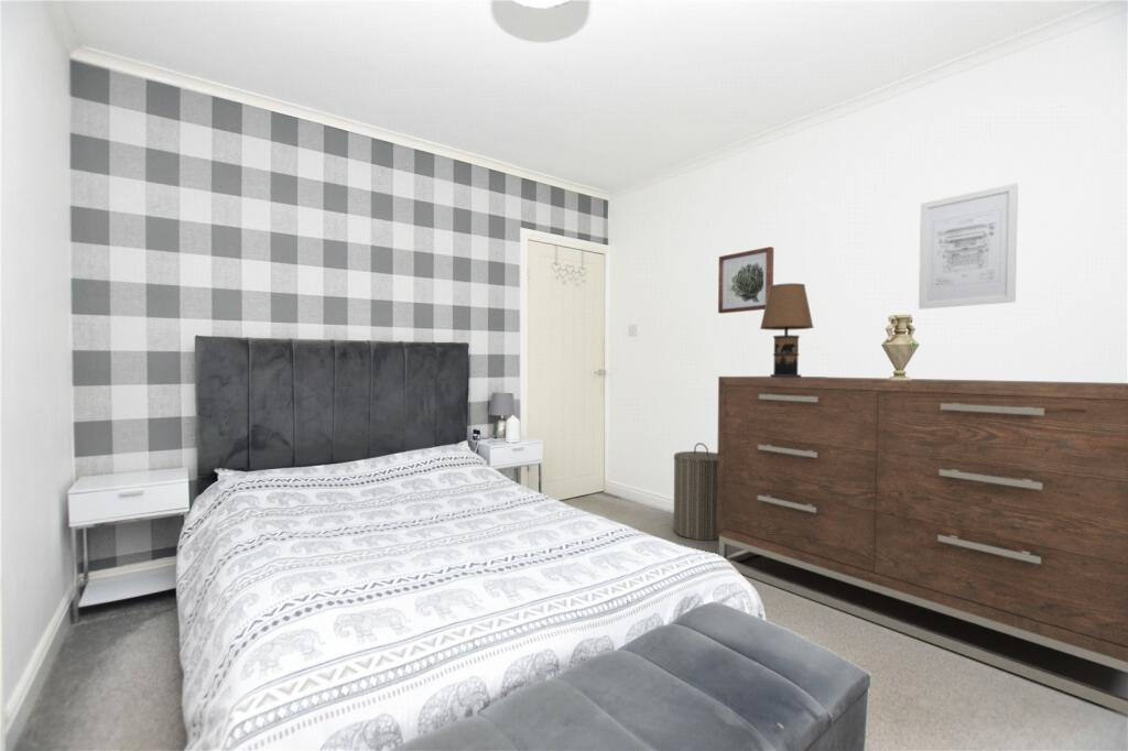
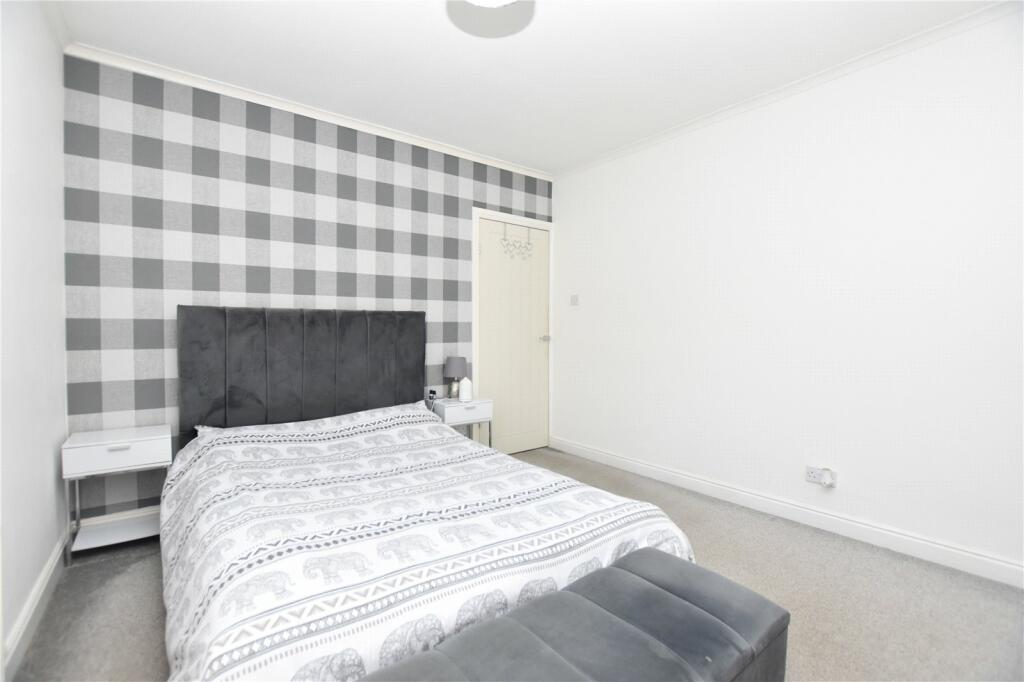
- wall art [918,182,1019,311]
- table lamp [759,282,828,378]
- vase [880,314,920,380]
- wall art [717,246,774,315]
- laundry hamper [673,442,719,542]
- dresser [716,375,1128,716]
